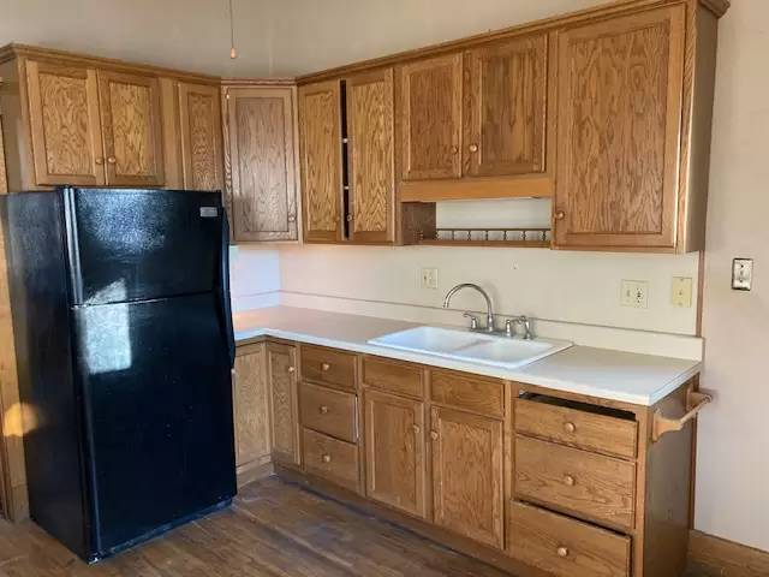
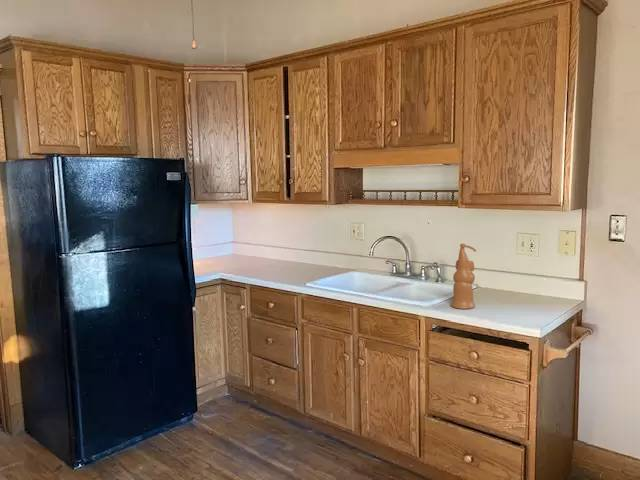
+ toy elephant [450,243,477,310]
